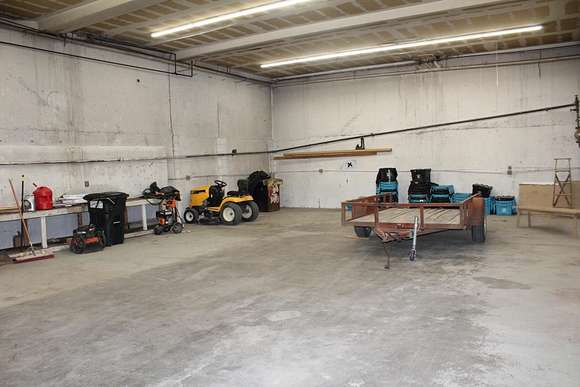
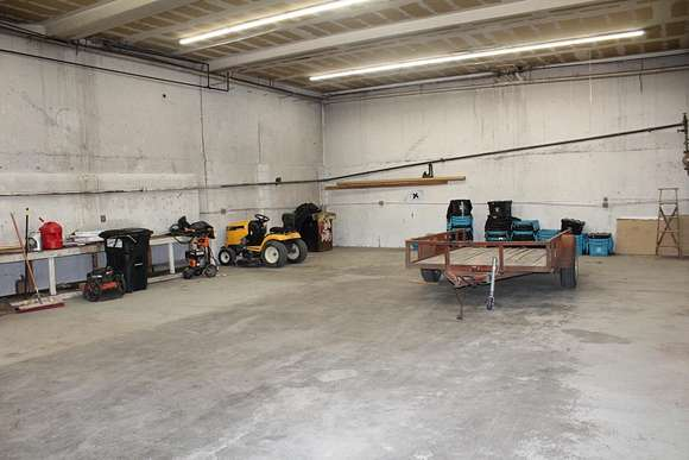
- bench [511,205,580,239]
